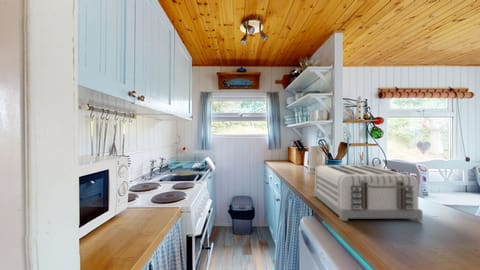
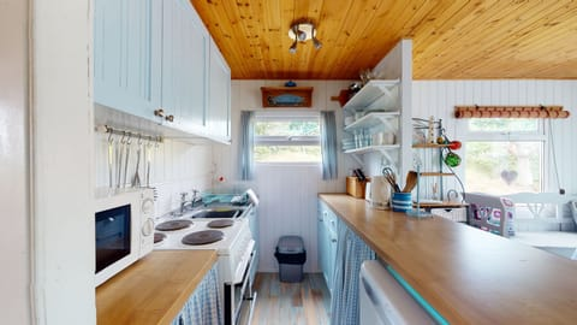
- toaster [313,164,423,222]
